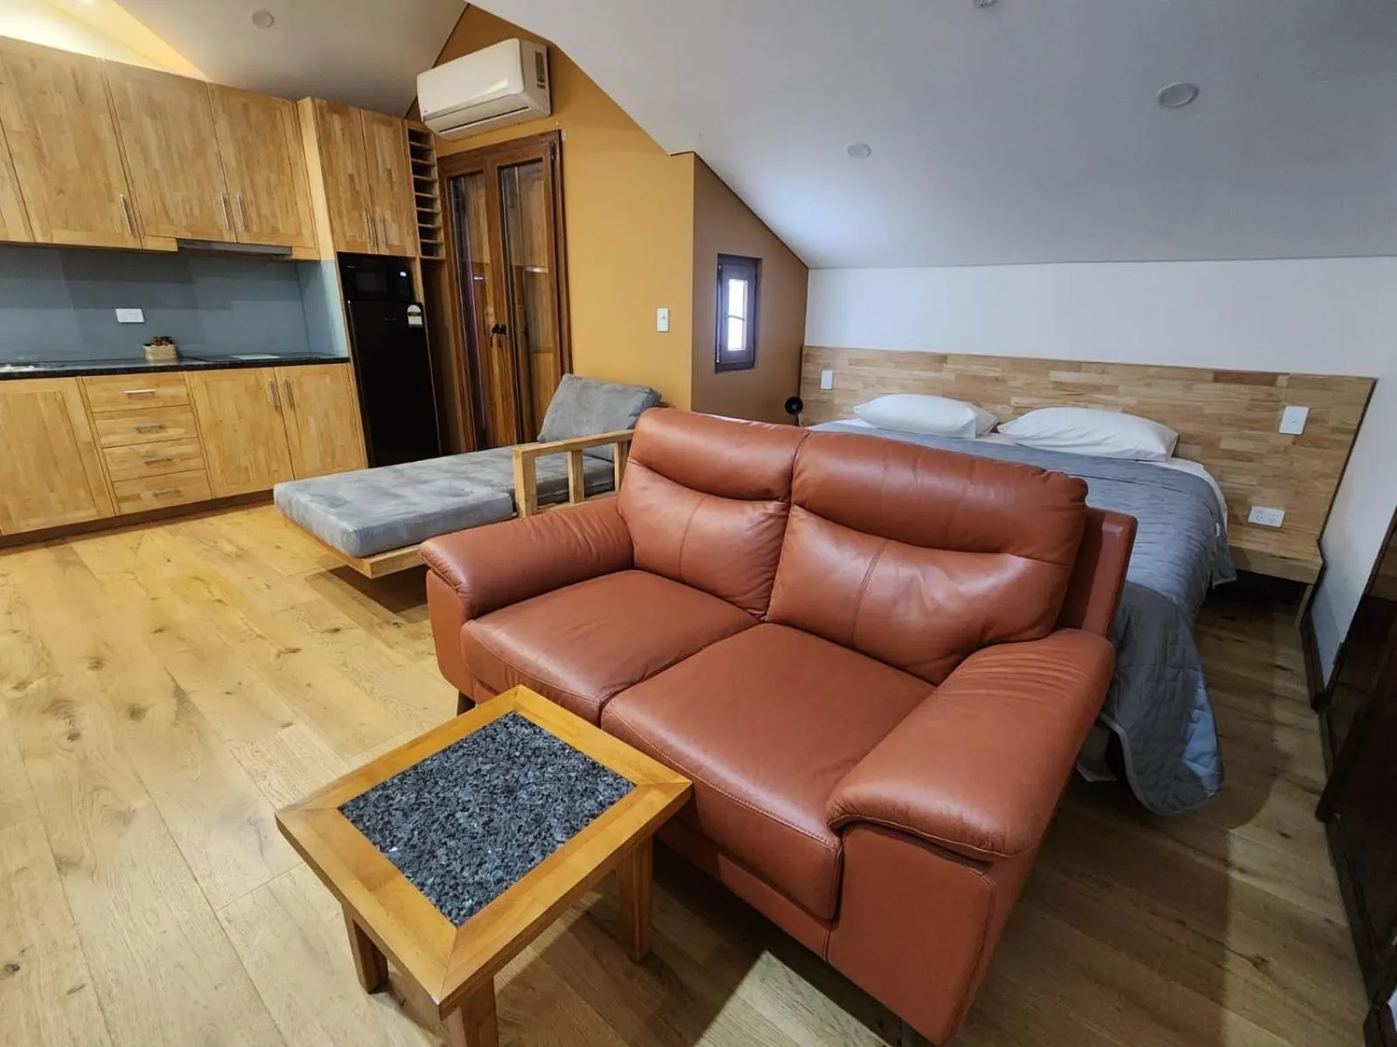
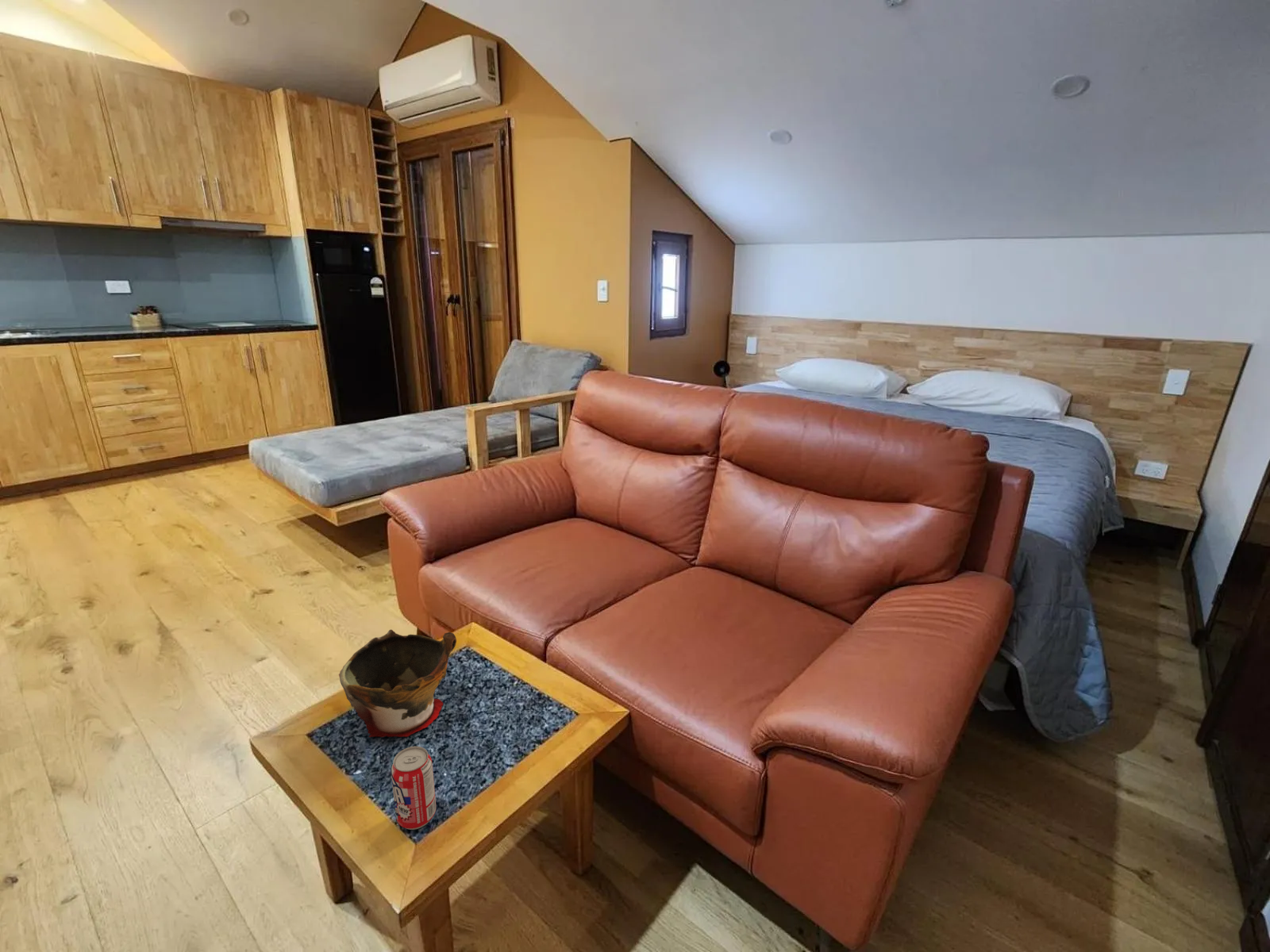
+ bowl [338,629,457,738]
+ beverage can [390,746,437,831]
